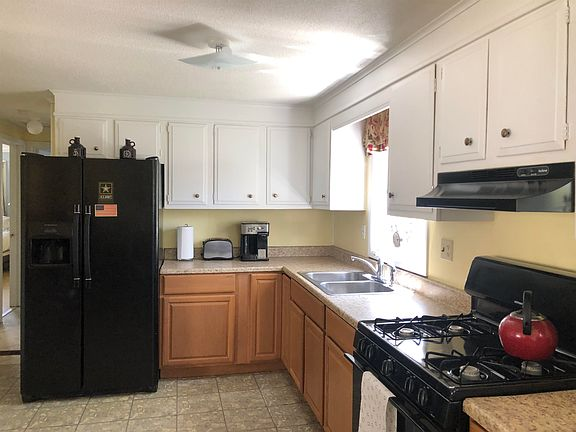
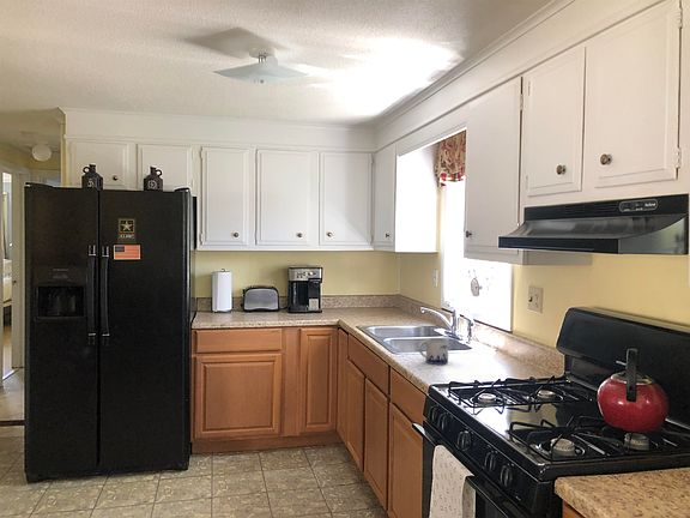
+ mug [417,337,449,366]
